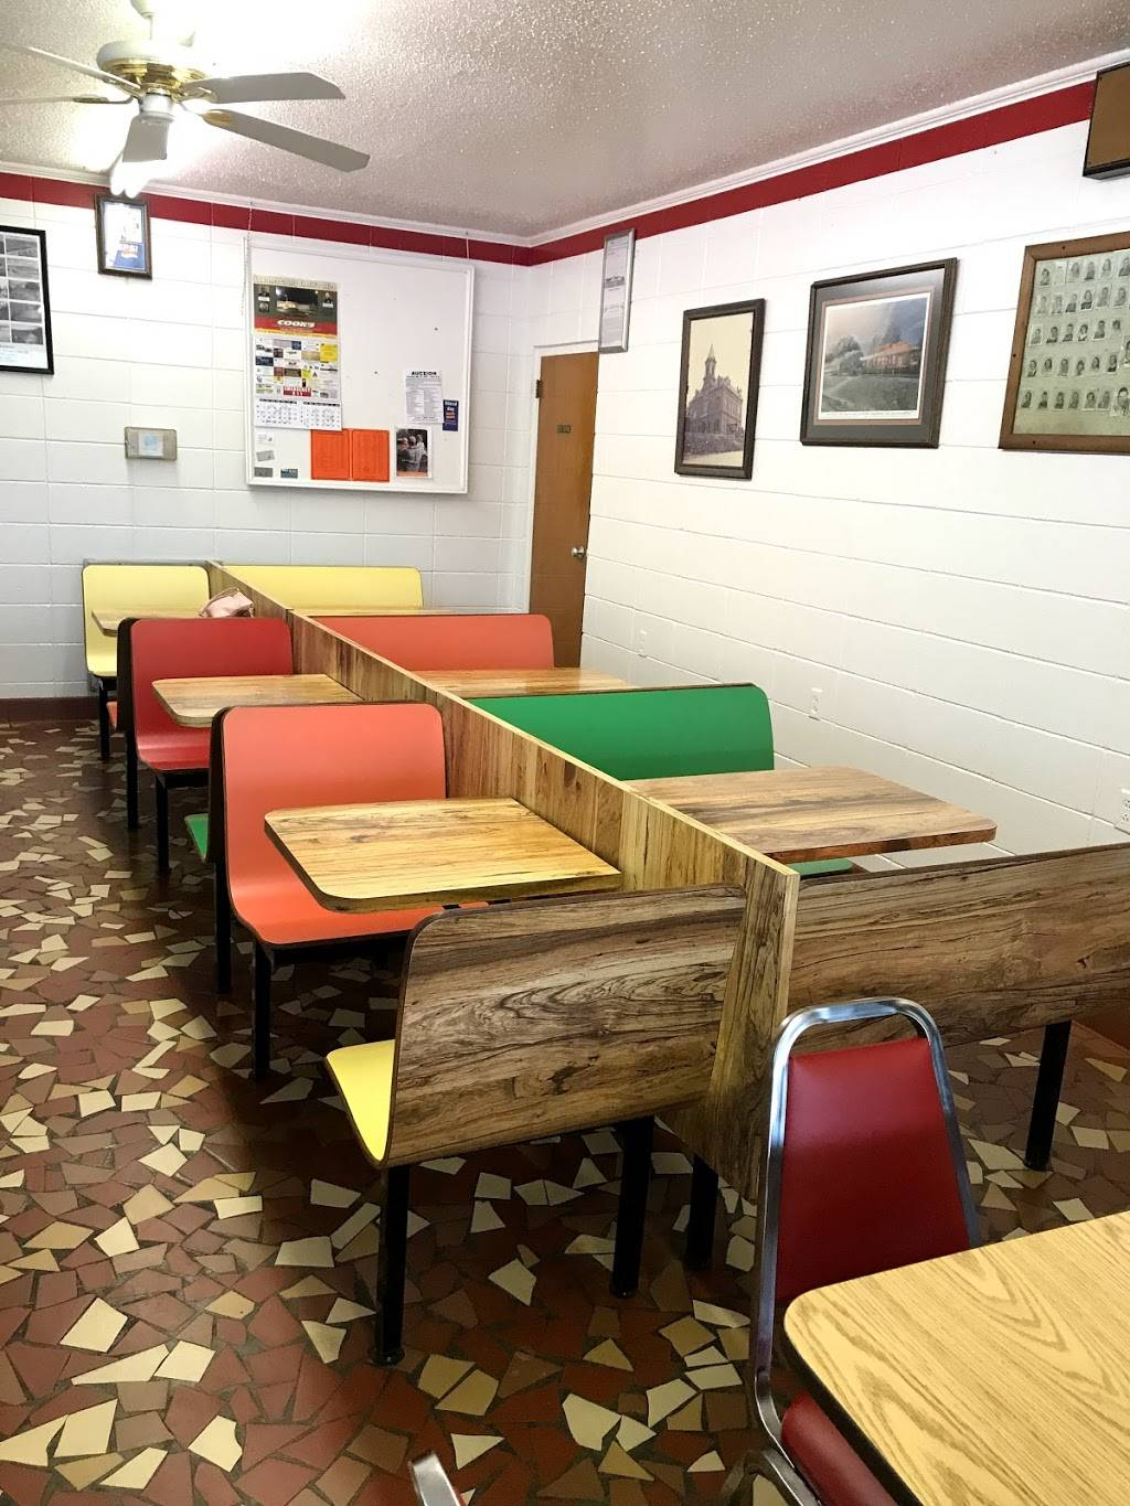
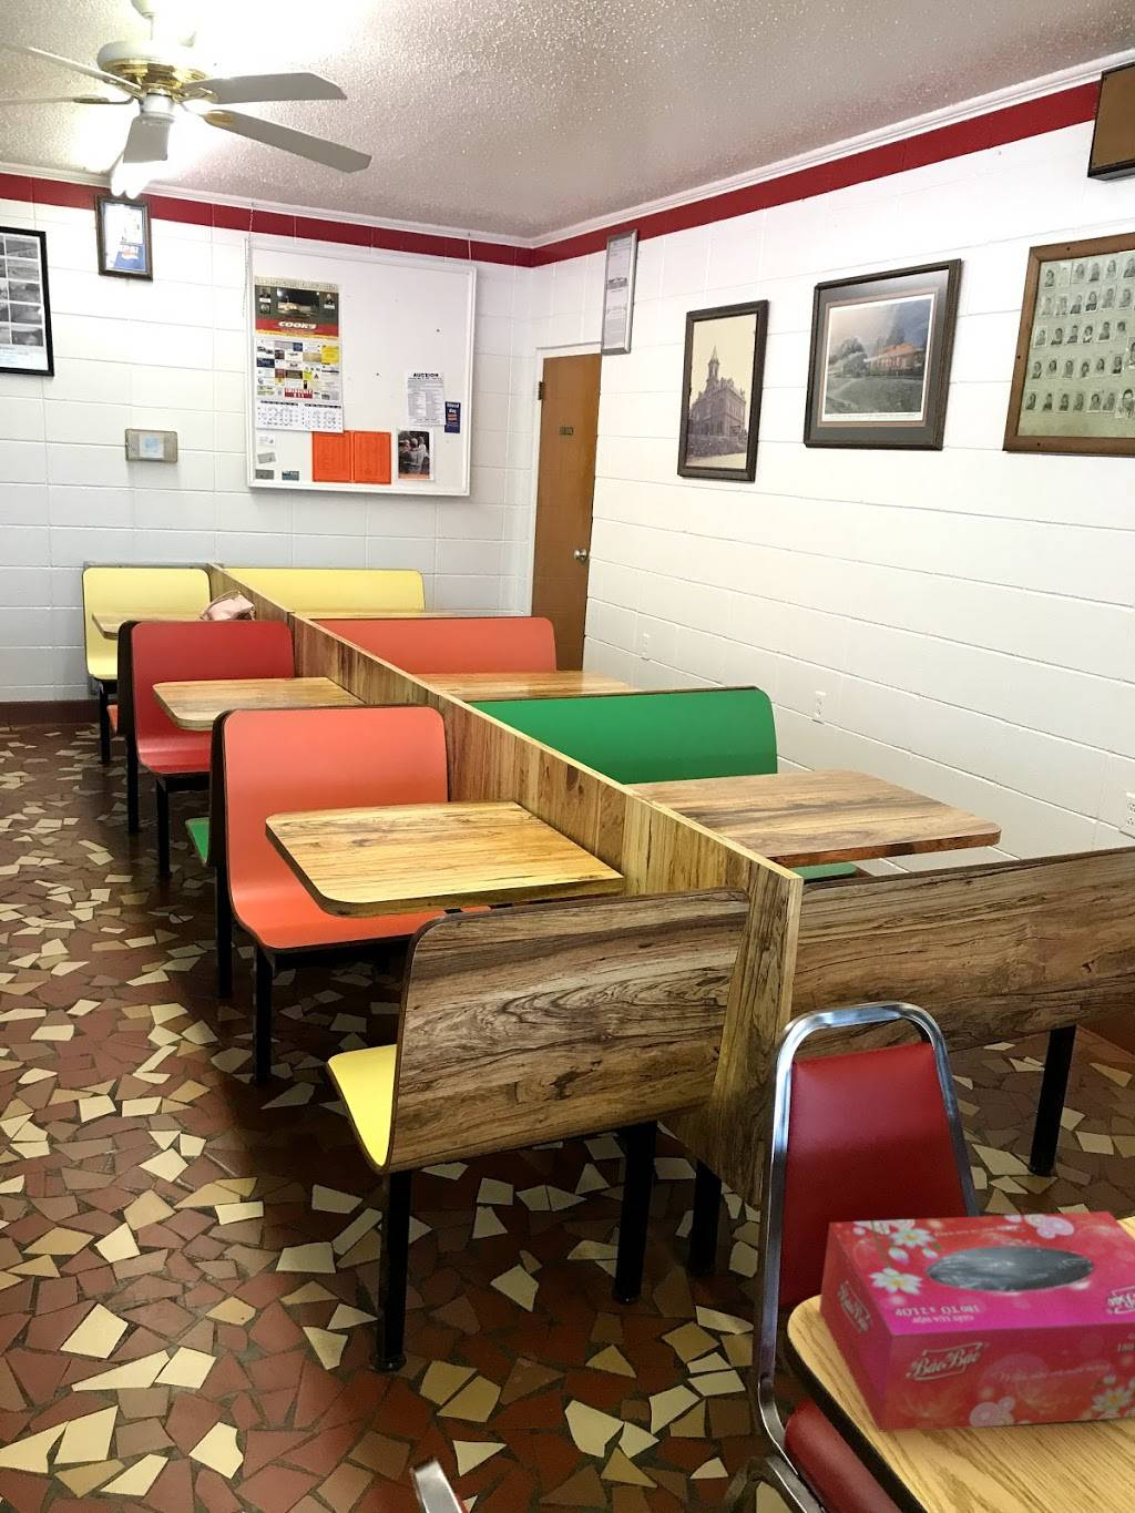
+ tissue box [818,1210,1135,1432]
